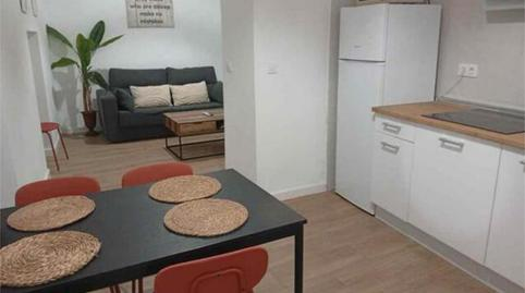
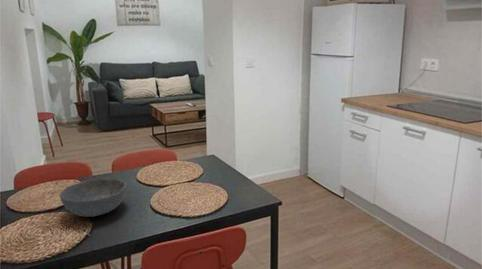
+ bowl [59,177,127,218]
